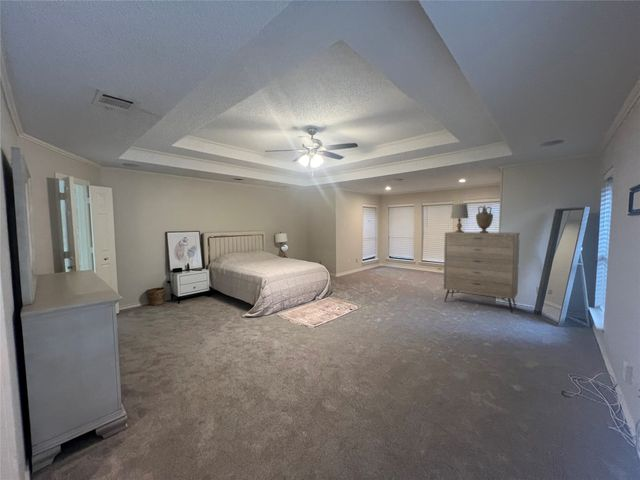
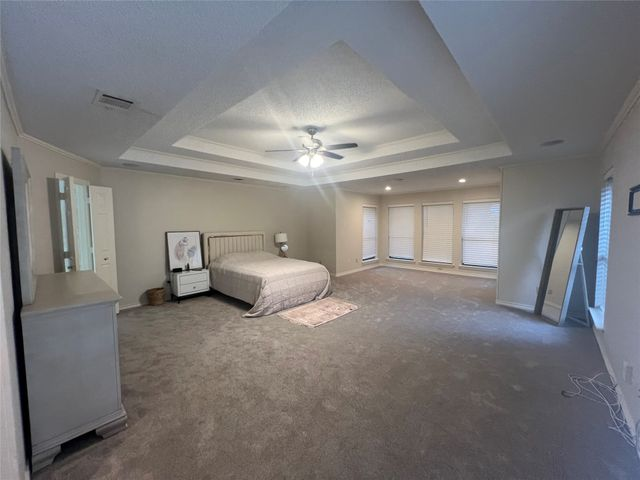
- dresser [443,231,521,315]
- lamp [450,203,469,233]
- decorative urn [475,205,494,233]
